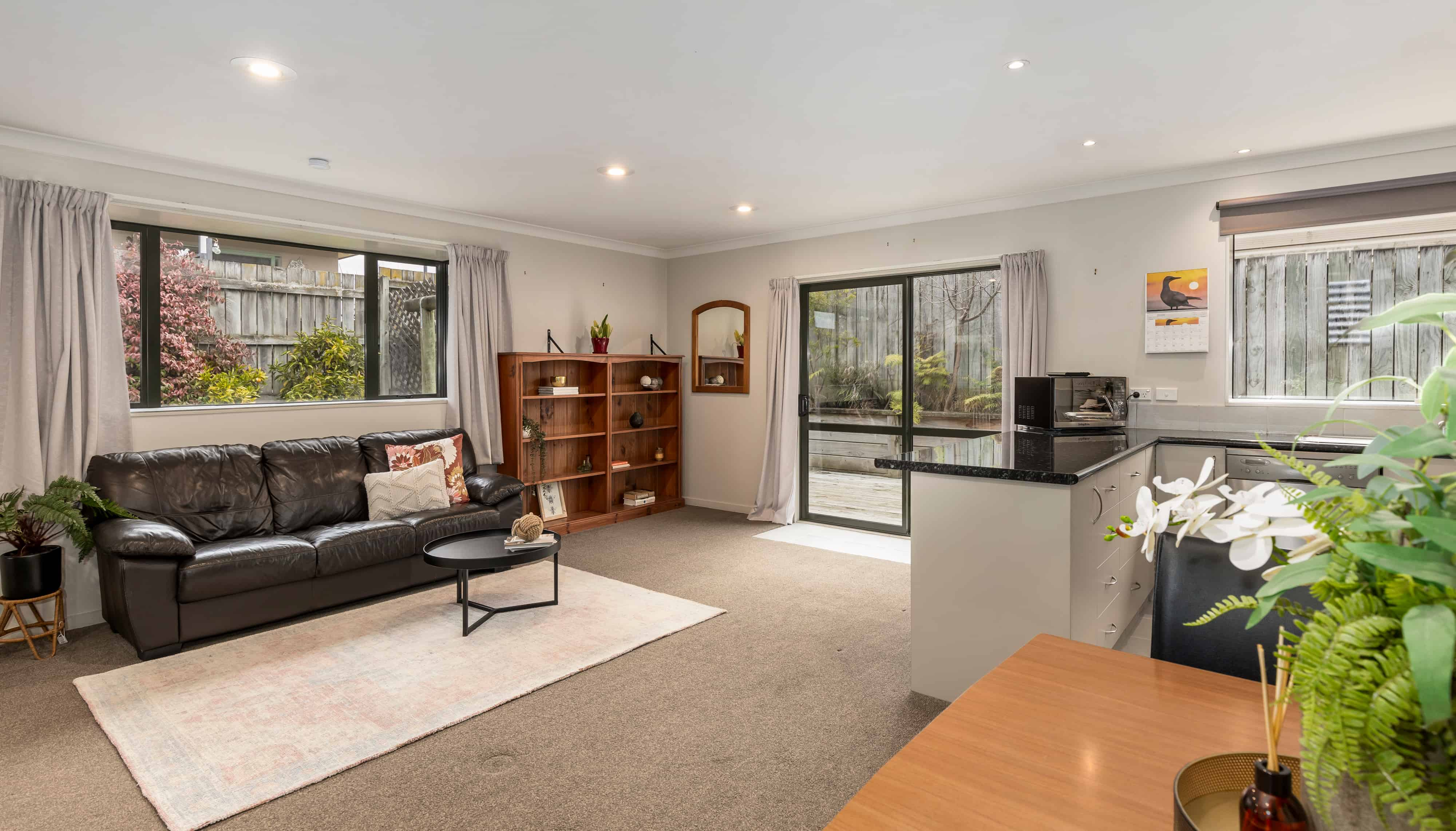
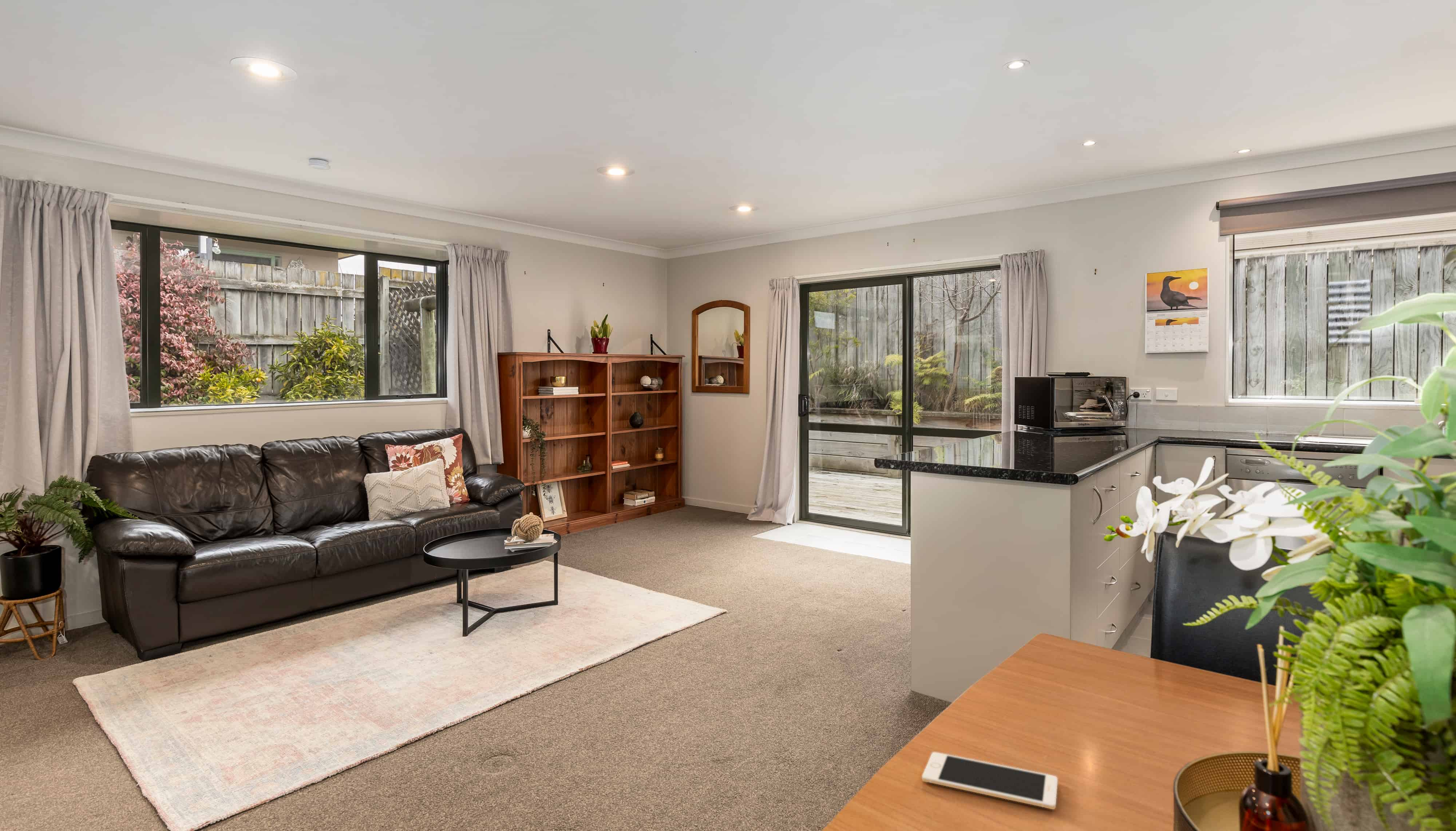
+ cell phone [922,752,1058,810]
